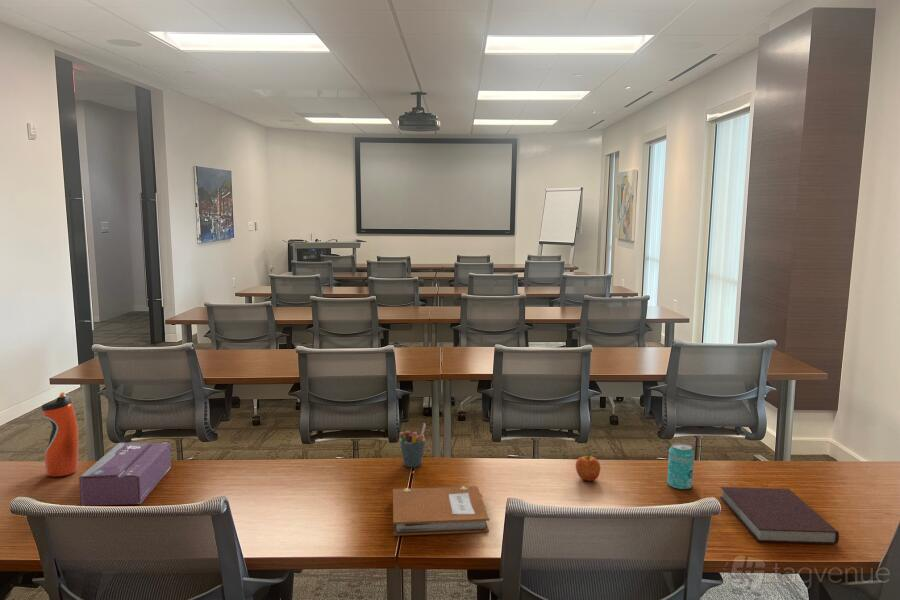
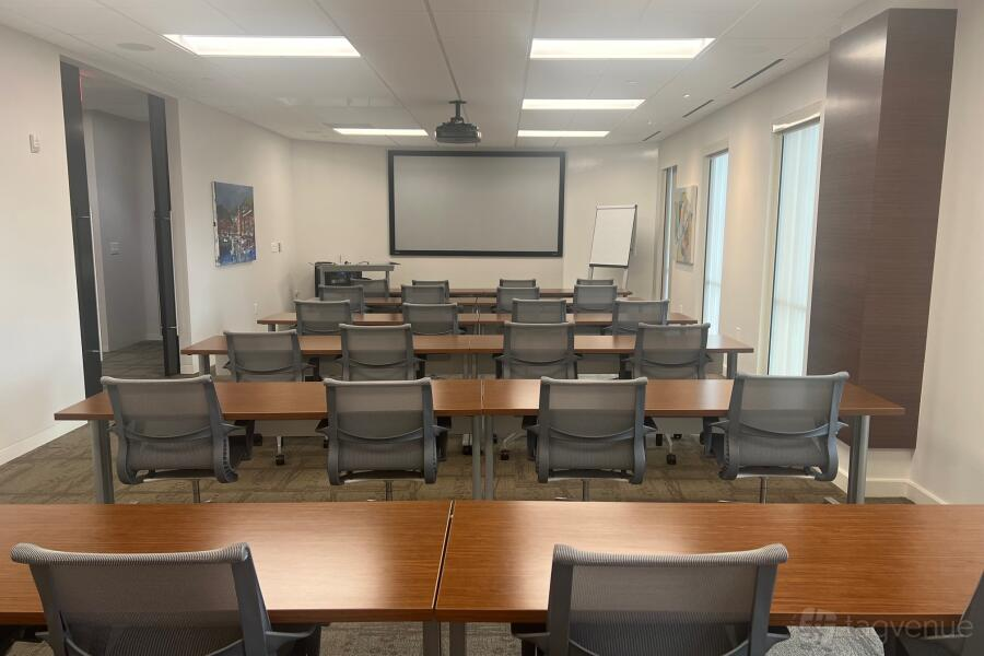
- beverage can [666,442,695,490]
- water bottle [40,391,80,478]
- apple [575,453,601,482]
- pen holder [398,423,427,468]
- tissue box [78,442,172,507]
- notebook [719,486,840,545]
- notebook [392,485,490,537]
